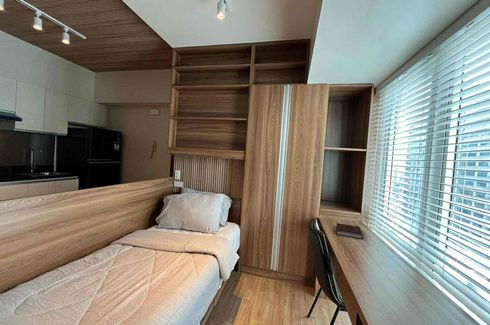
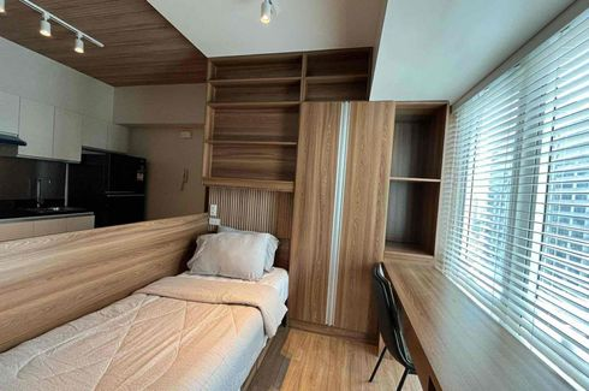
- notebook [335,222,364,240]
